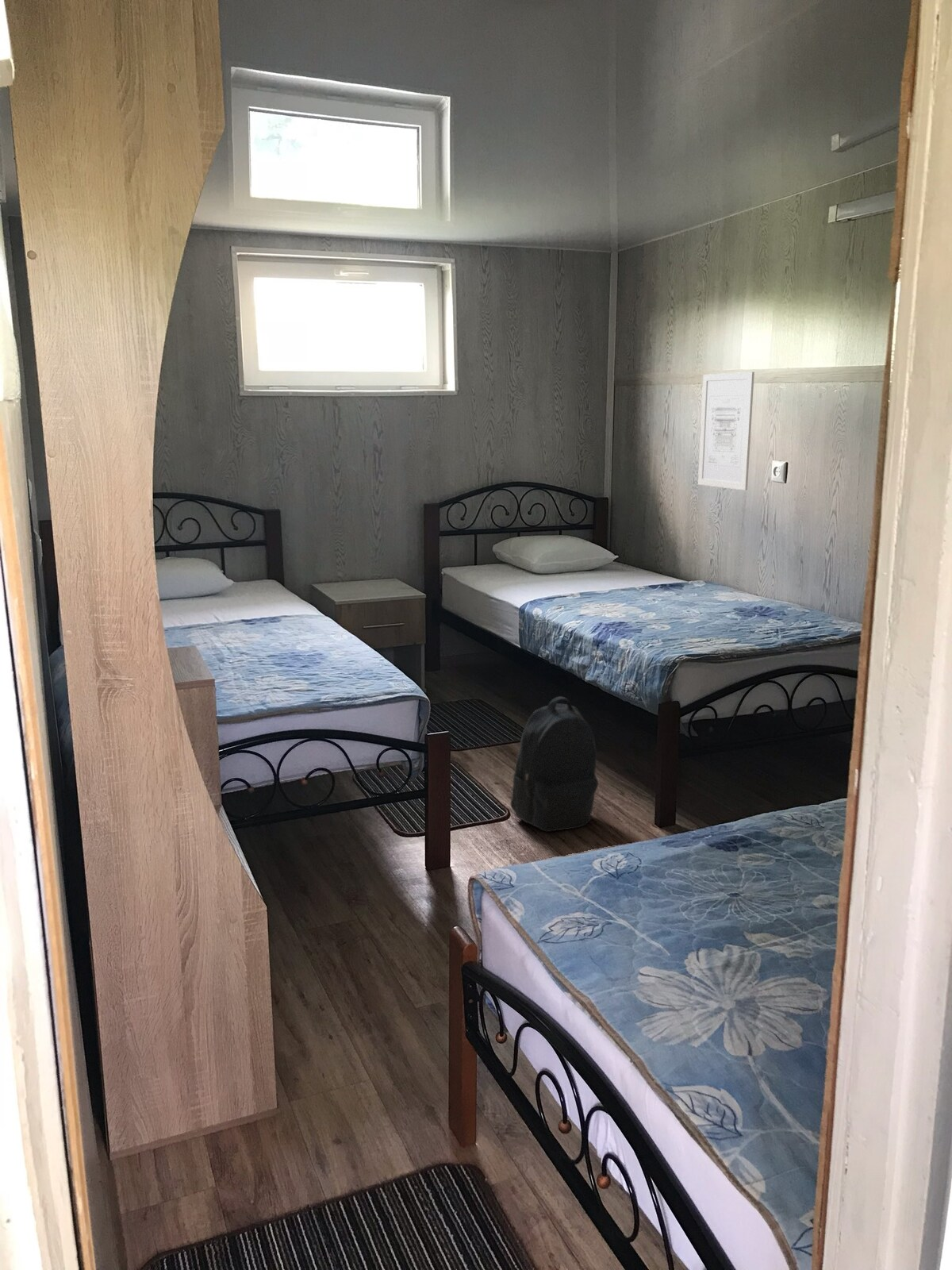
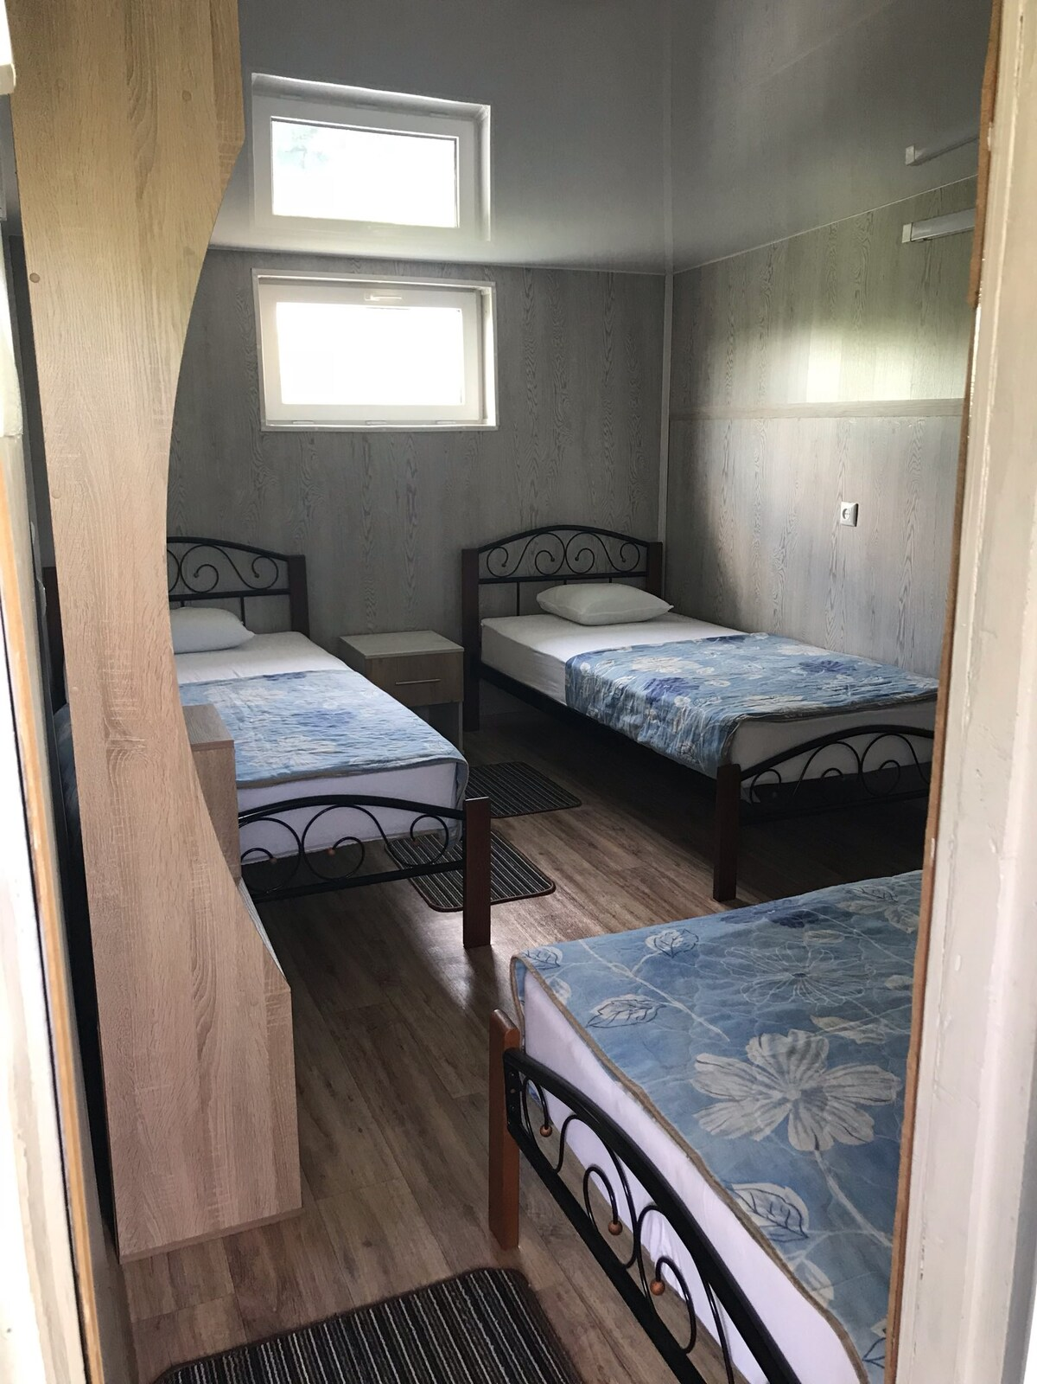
- backpack [509,696,599,833]
- wall art [697,371,755,491]
